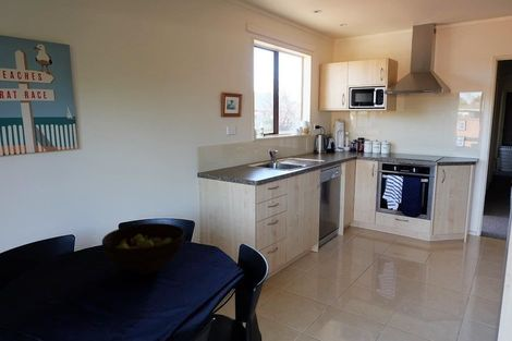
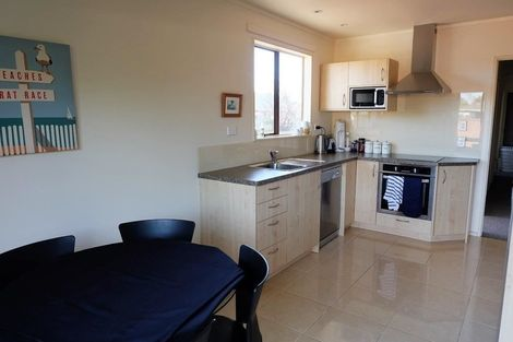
- fruit bowl [101,222,185,276]
